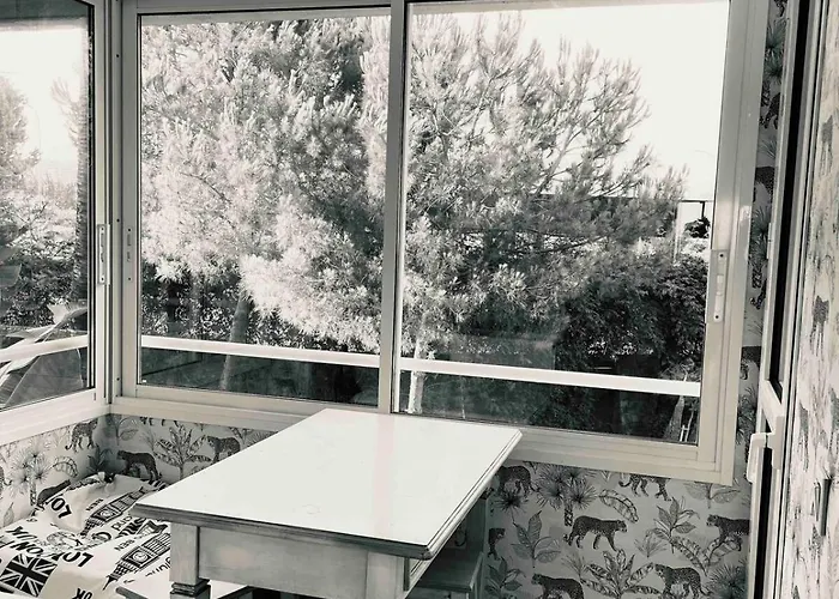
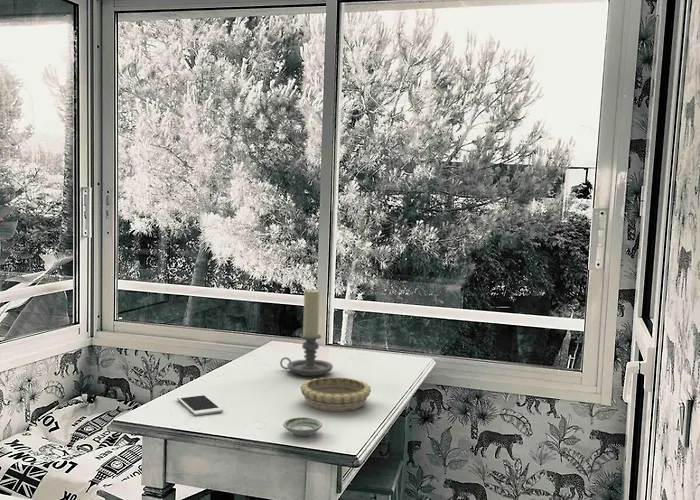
+ cell phone [176,393,224,416]
+ saucer [282,416,323,437]
+ decorative bowl [299,376,372,412]
+ candle holder [279,288,334,377]
